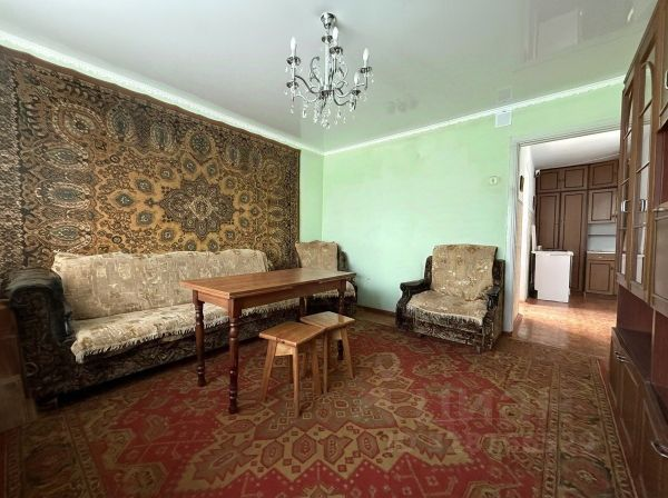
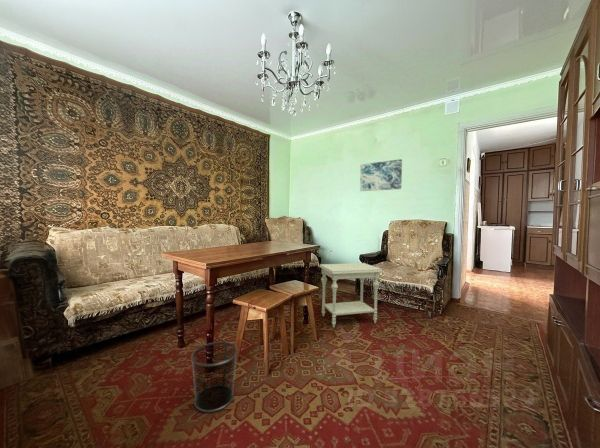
+ wall art [359,158,403,192]
+ side table [318,262,383,328]
+ waste bin [190,341,239,413]
